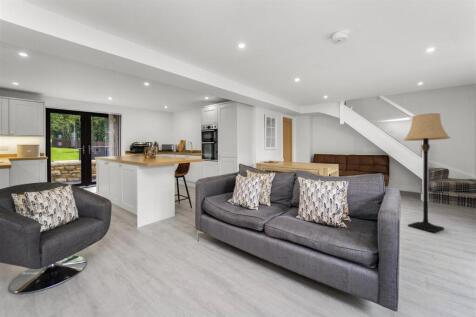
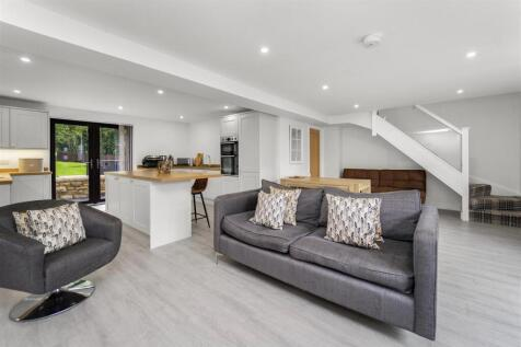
- lamp [403,112,452,234]
